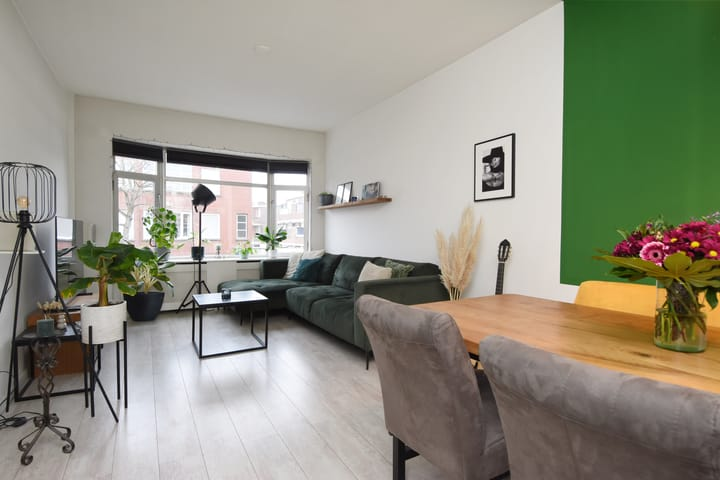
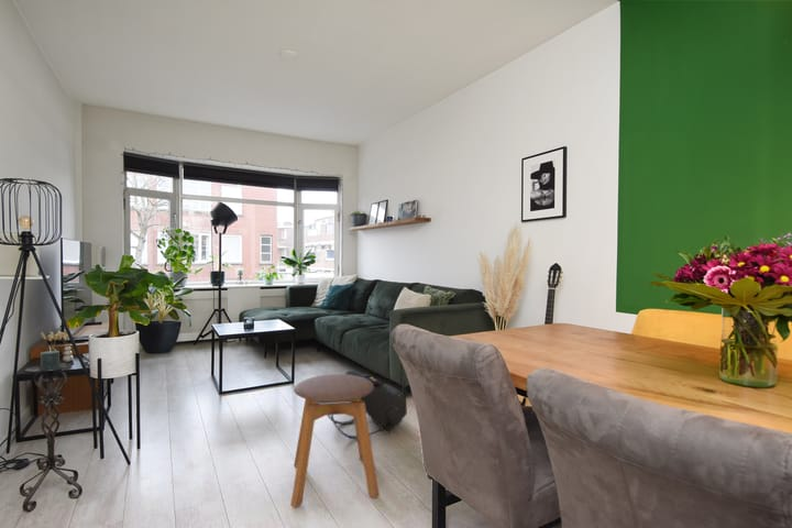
+ stool [289,373,381,509]
+ backpack [327,370,408,440]
